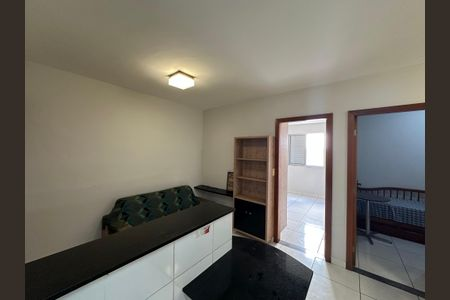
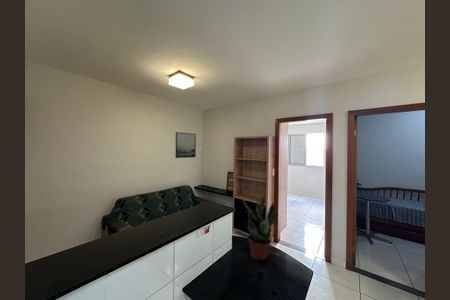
+ potted plant [241,190,278,261]
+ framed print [175,131,197,159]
